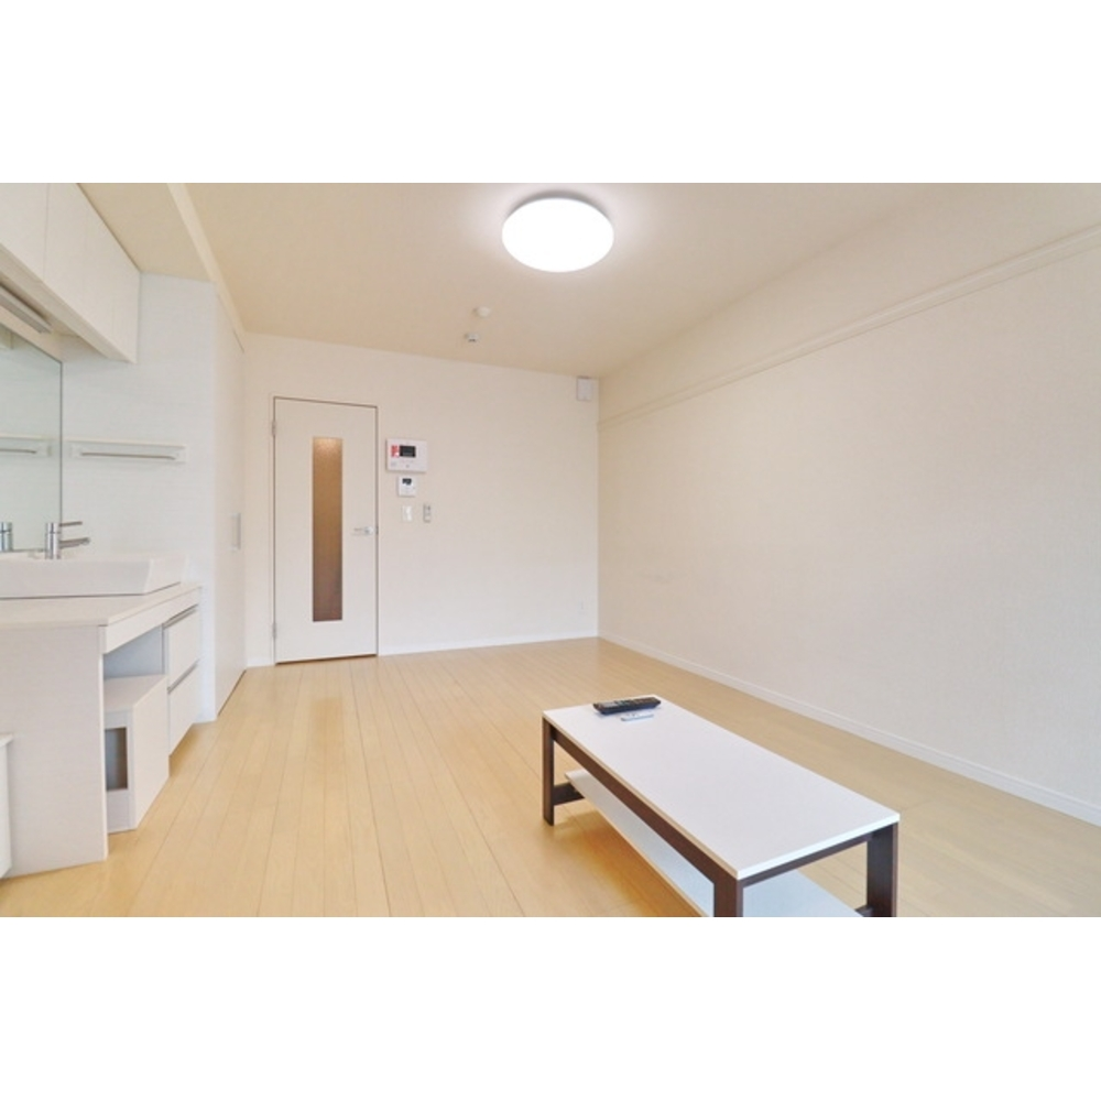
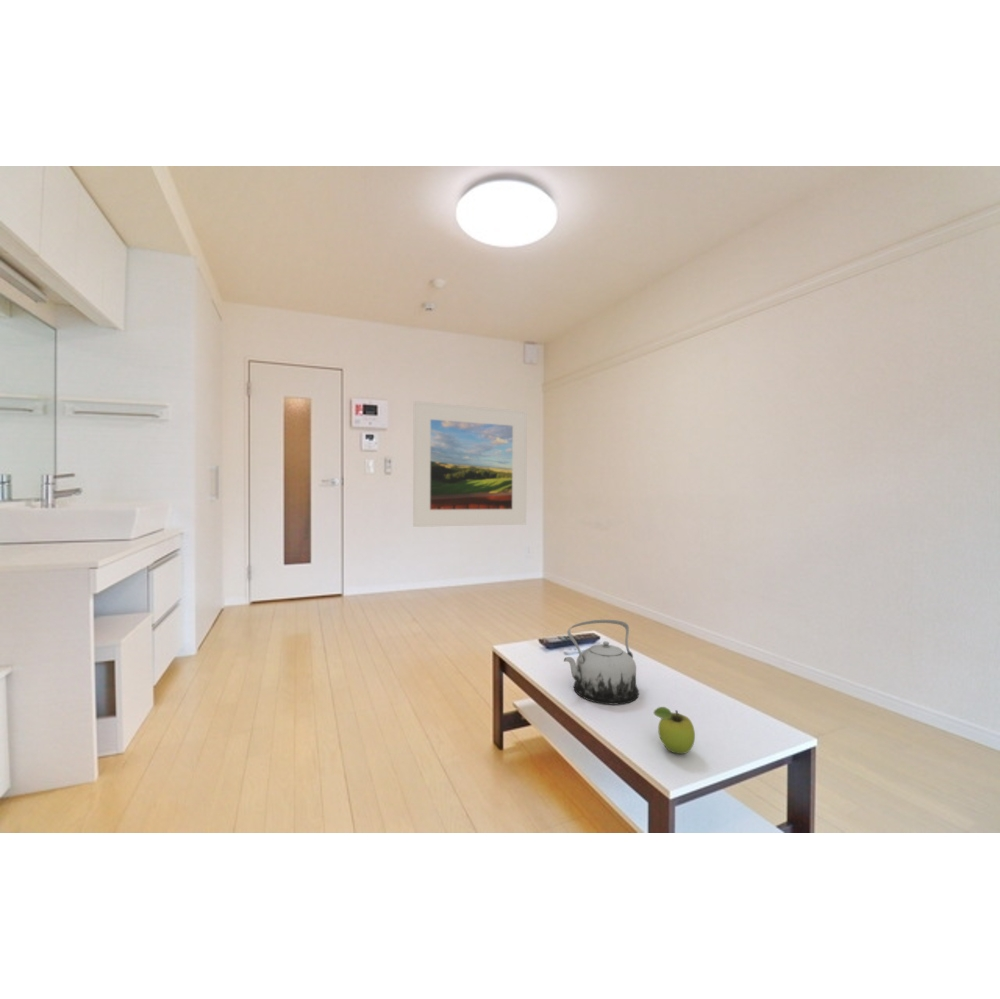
+ teapot [563,619,640,706]
+ fruit [653,706,696,755]
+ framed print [412,400,528,528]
